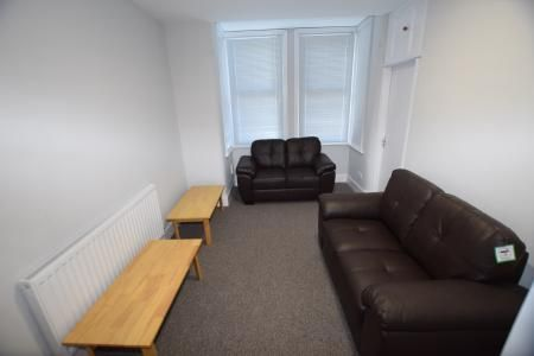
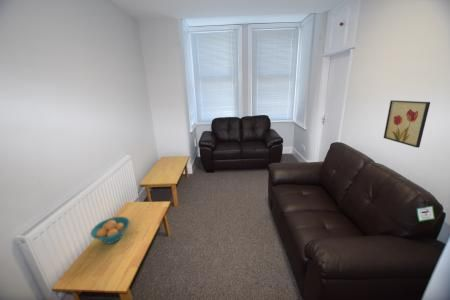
+ fruit bowl [90,216,131,245]
+ wall art [383,99,431,149]
